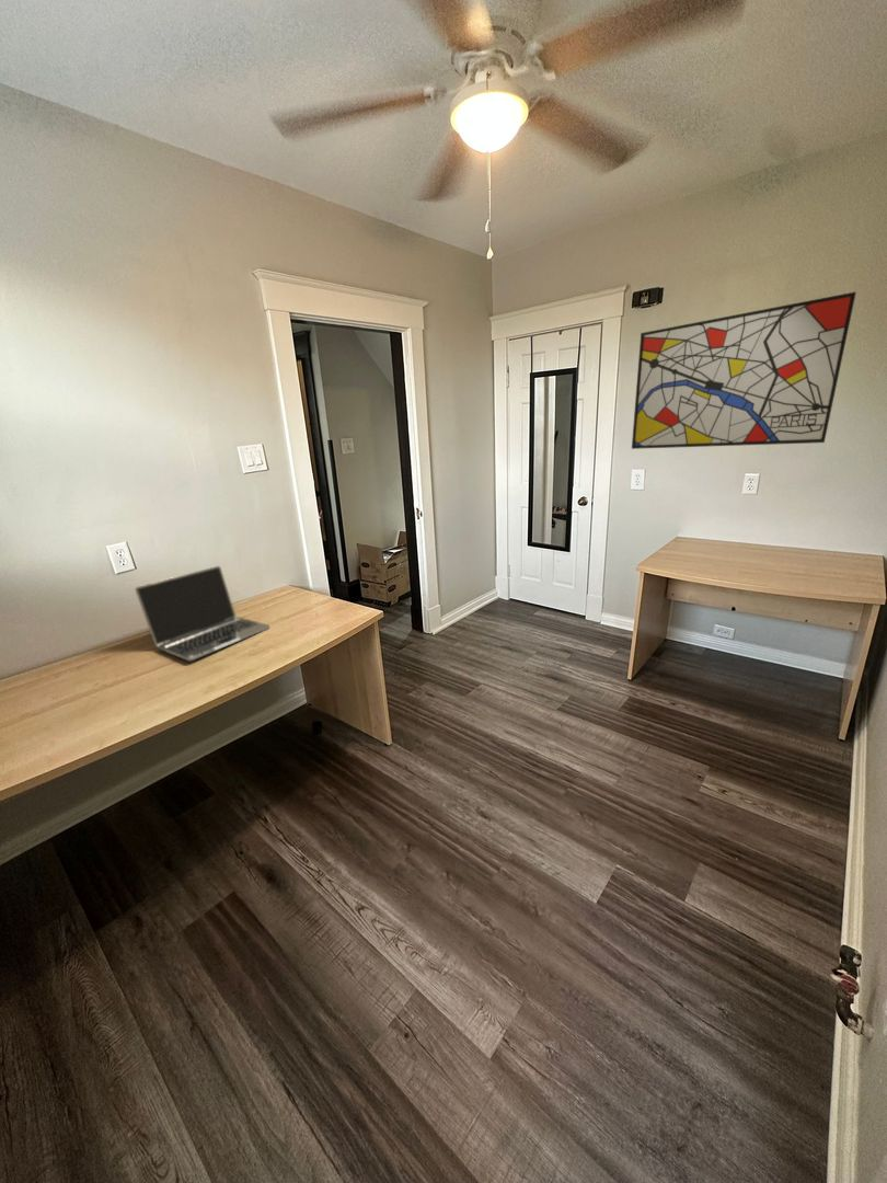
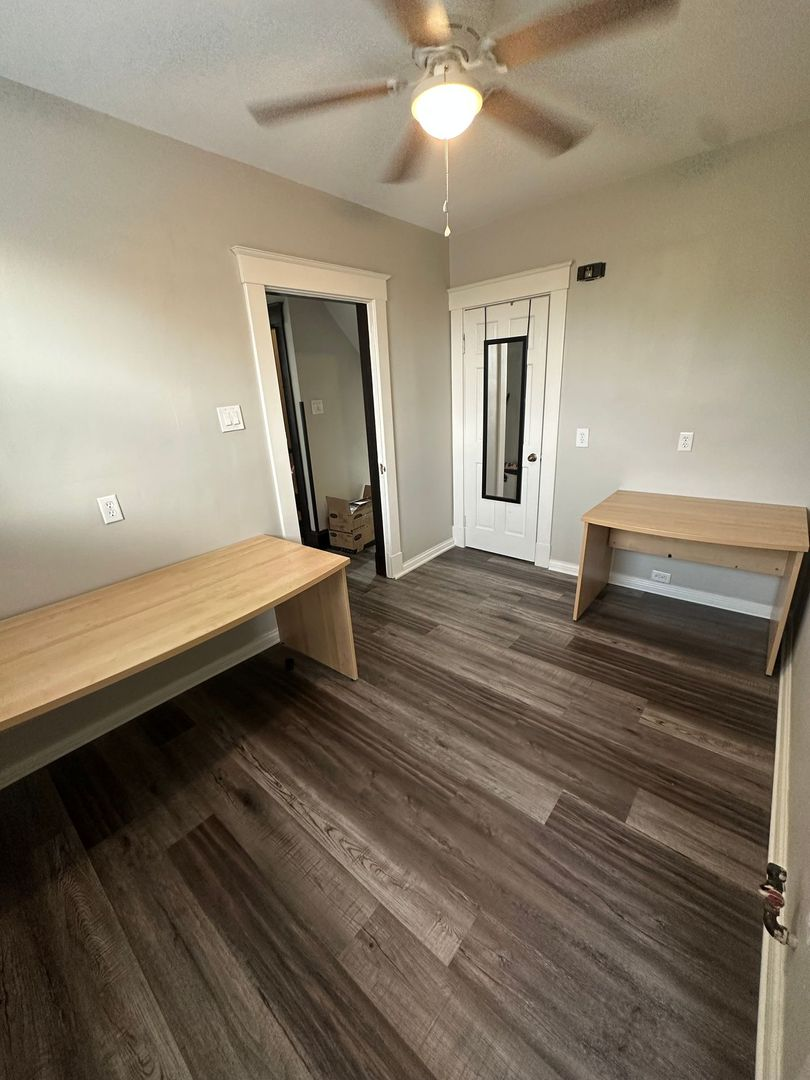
- wall art [631,290,857,450]
- laptop [134,565,270,662]
